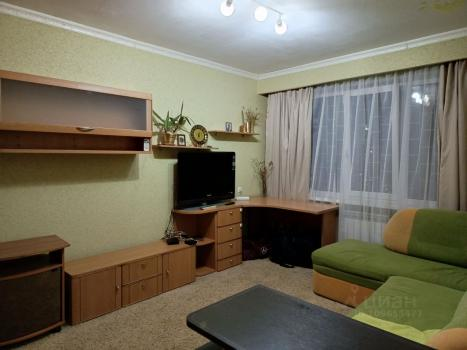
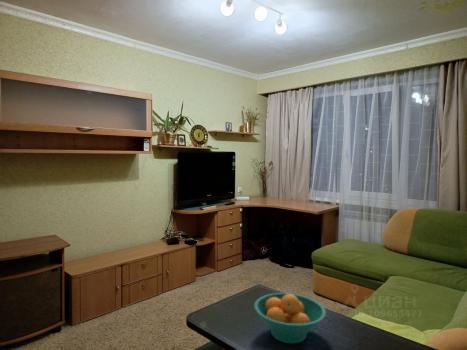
+ fruit bowl [253,292,327,344]
